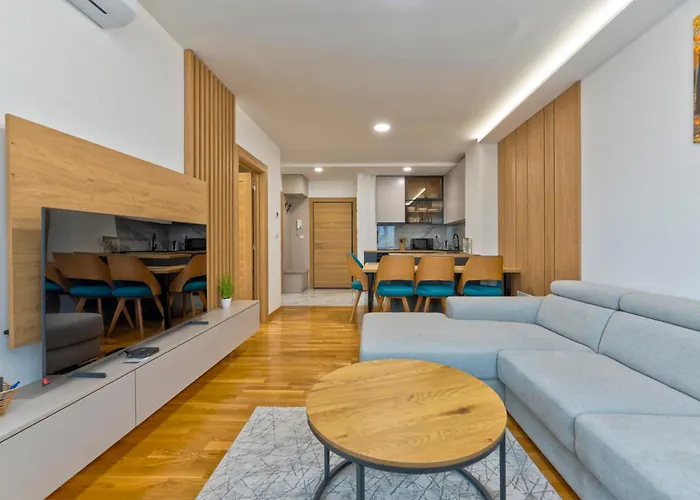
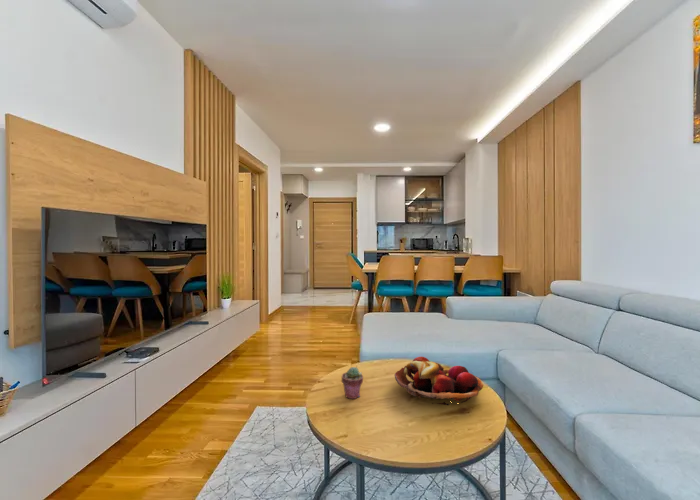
+ fruit basket [394,356,484,406]
+ potted succulent [341,366,364,400]
